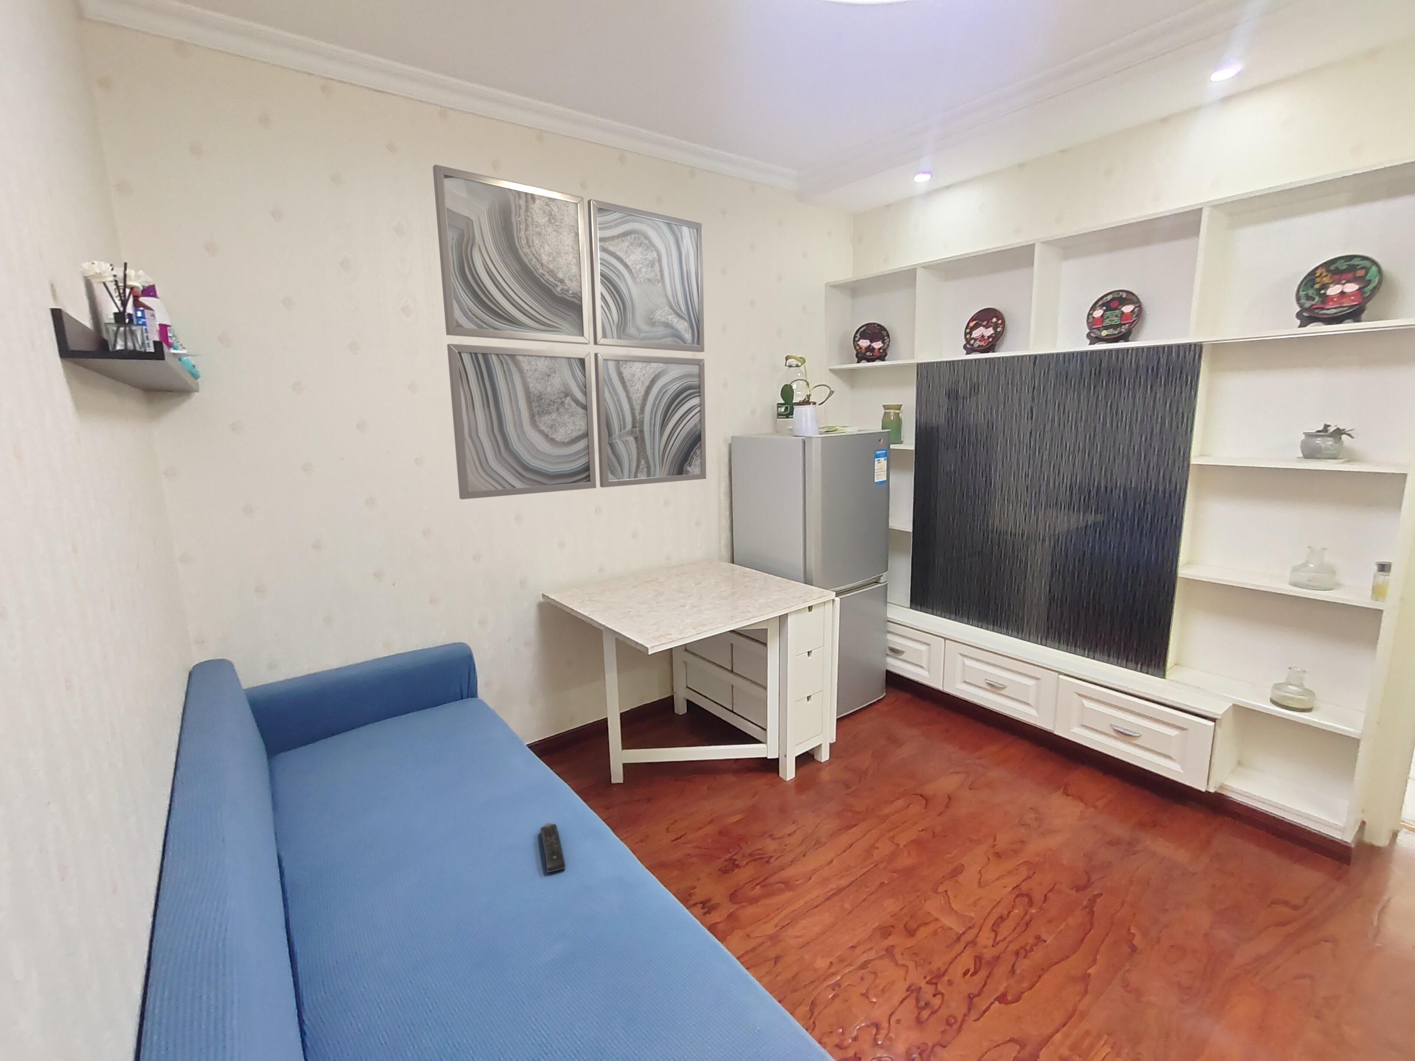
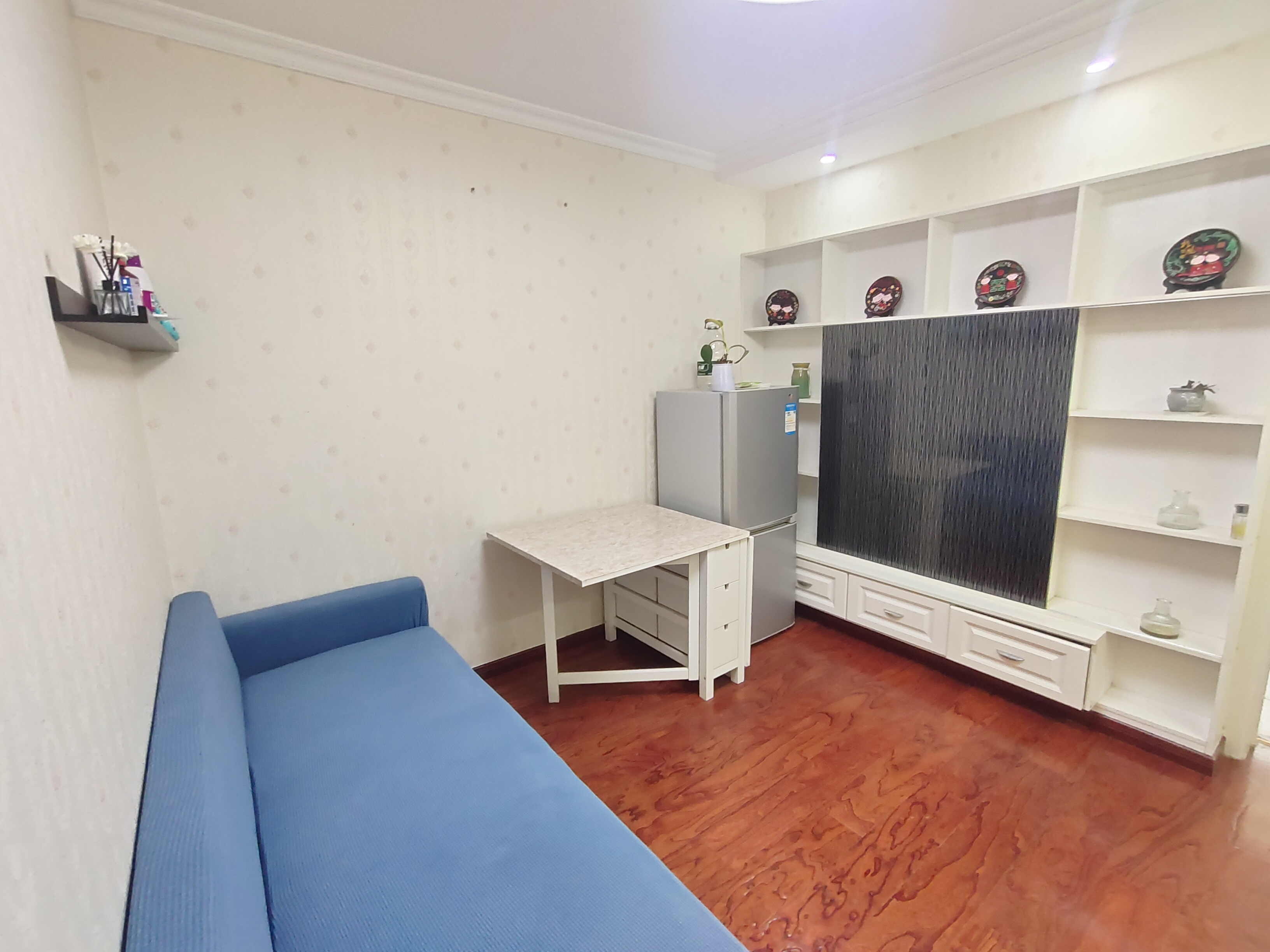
- remote control [539,822,566,874]
- wall art [432,164,706,499]
